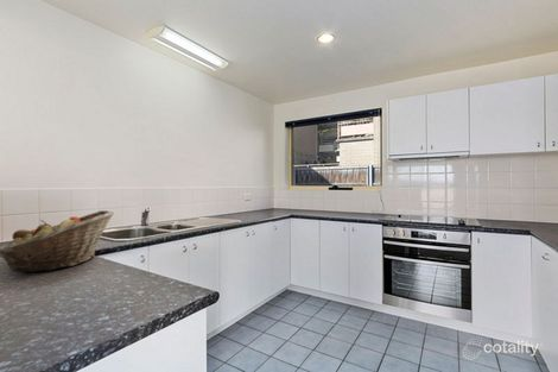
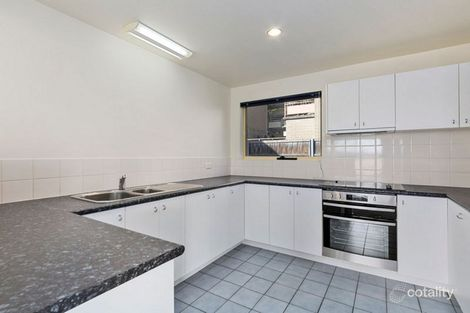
- fruit basket [0,209,115,273]
